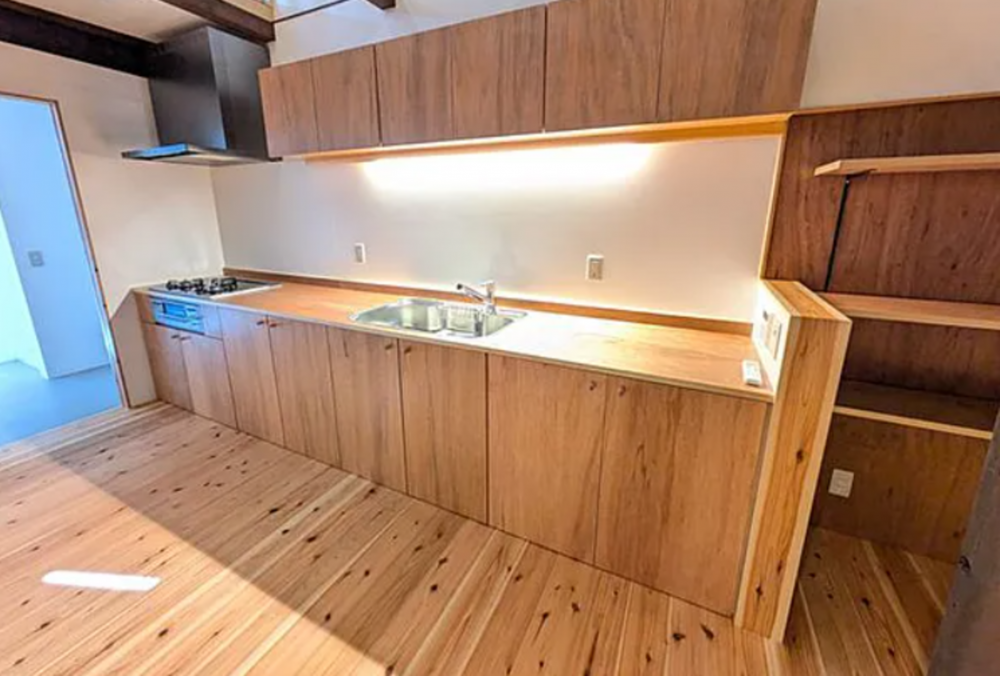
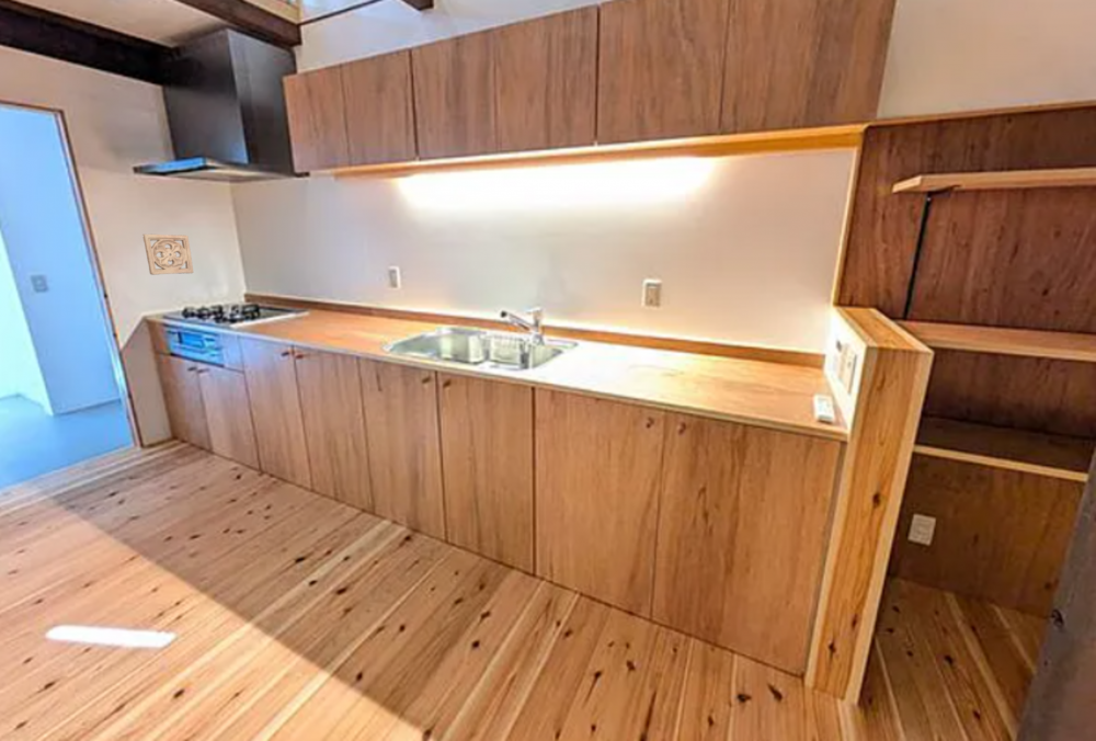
+ wall ornament [141,233,194,276]
